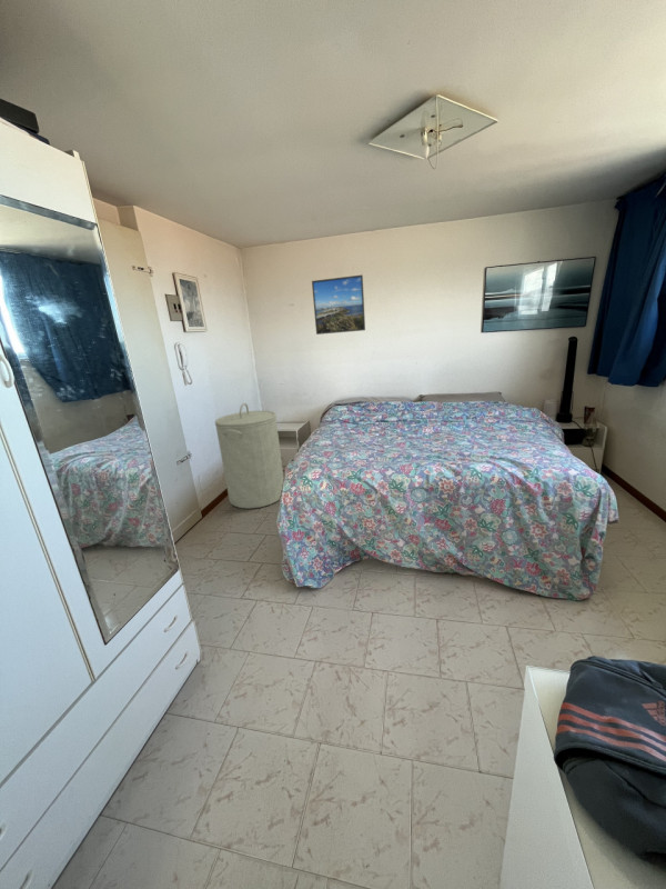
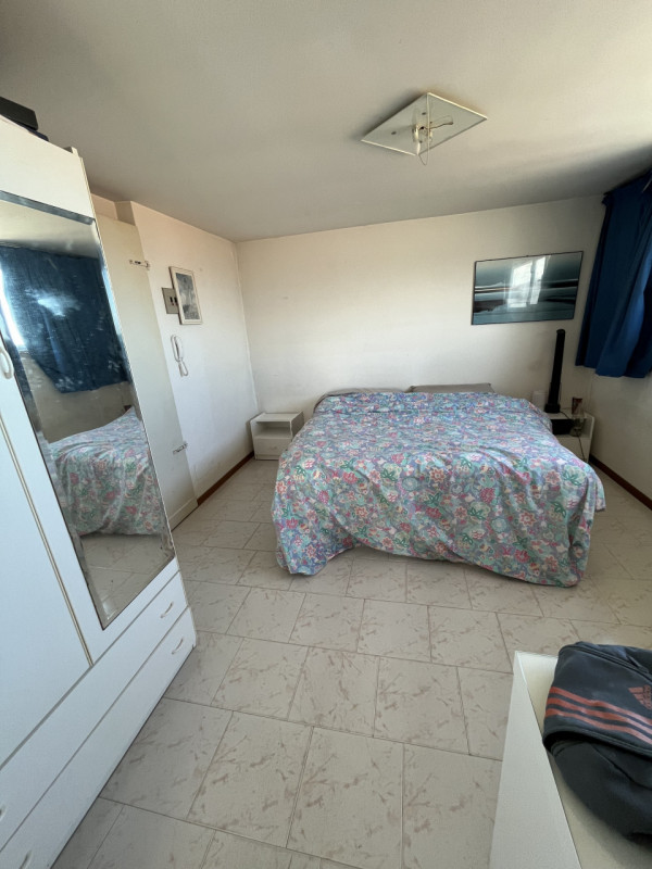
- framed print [311,273,366,336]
- laundry hamper [214,402,285,510]
